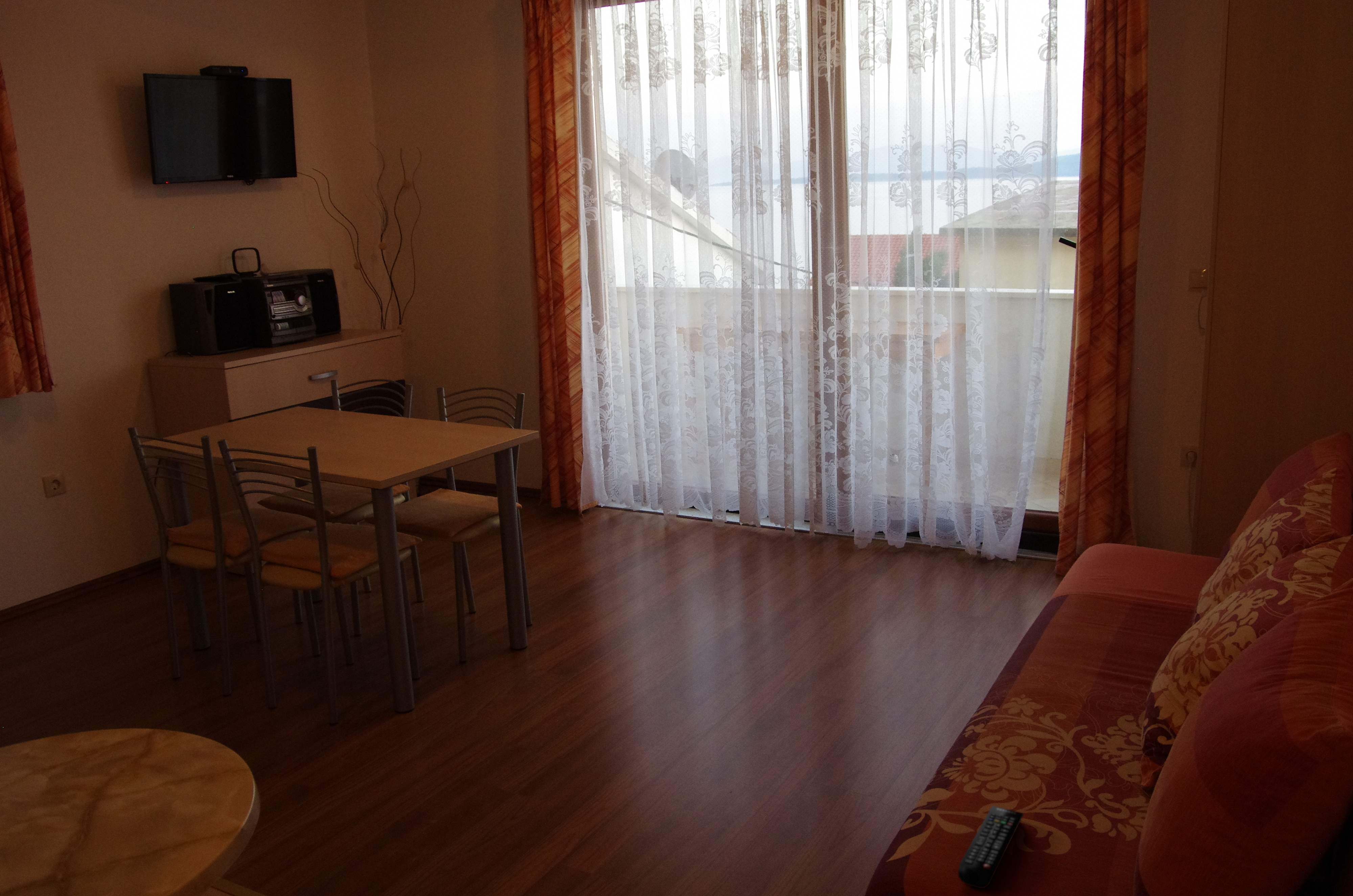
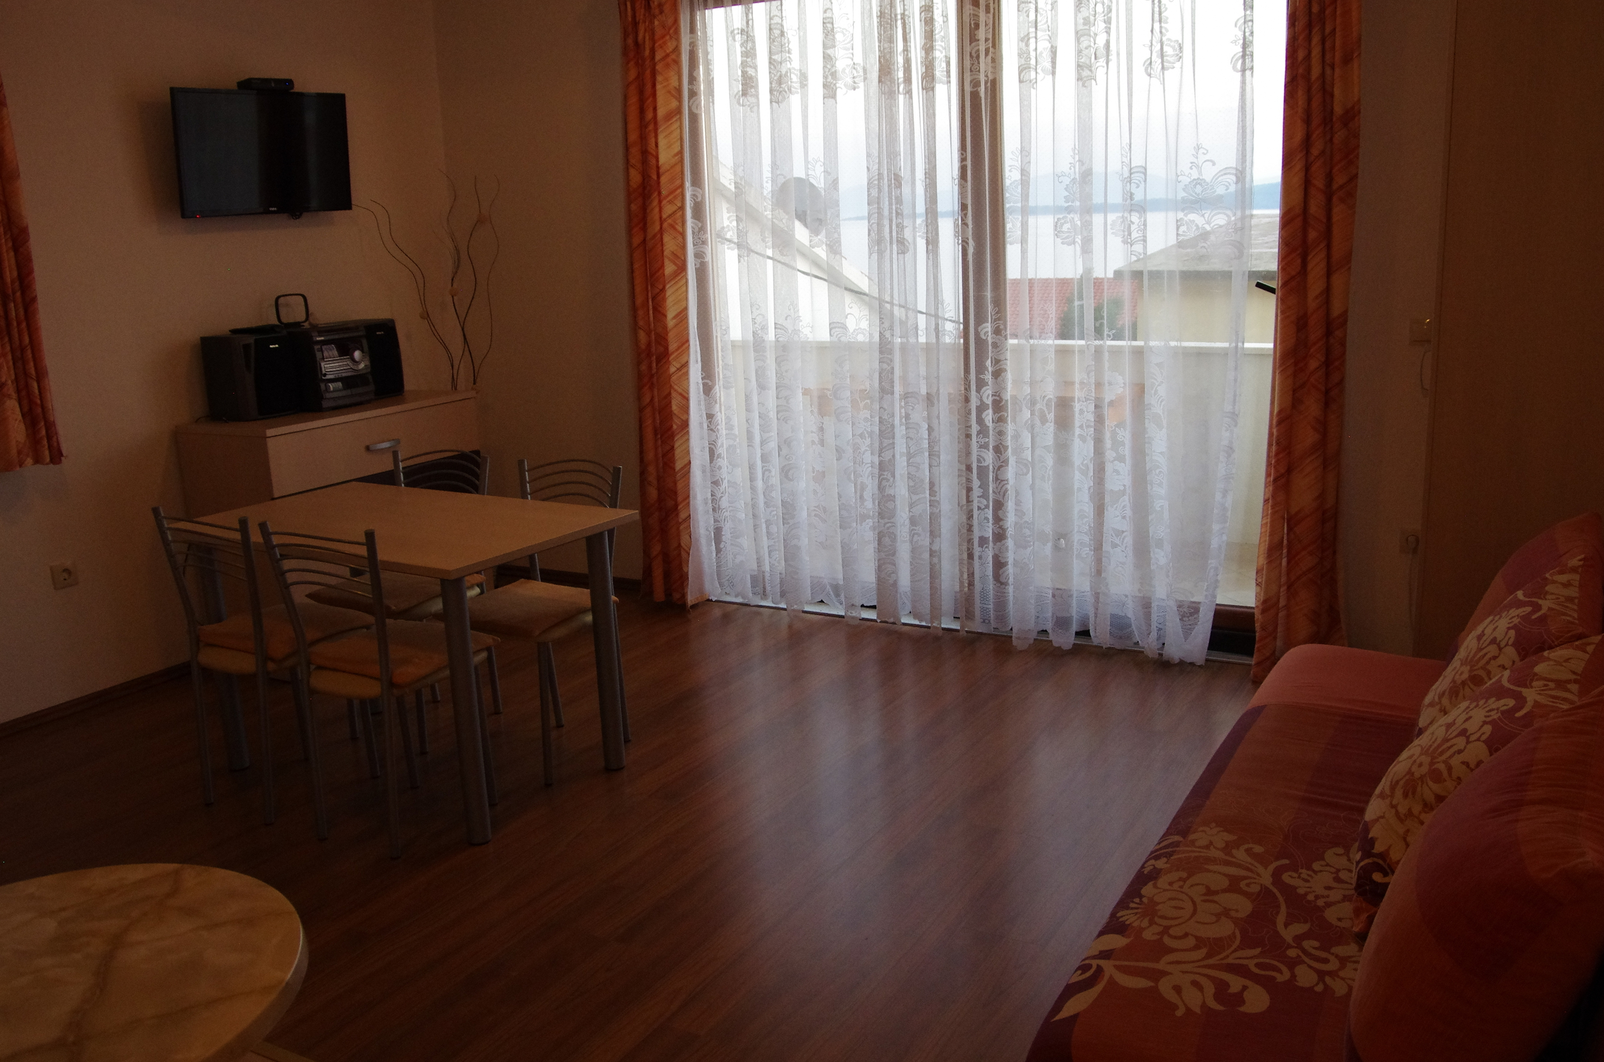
- remote control [958,805,1024,889]
